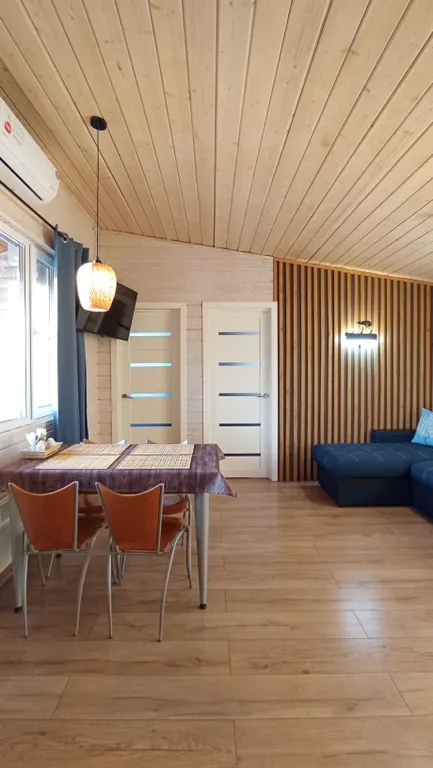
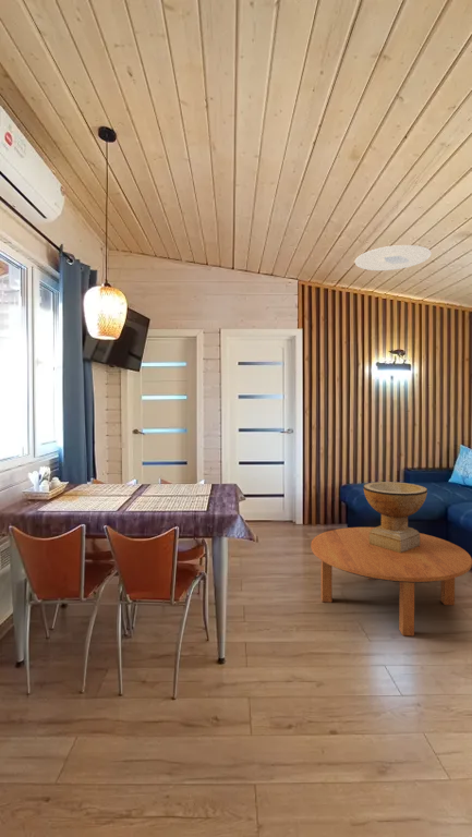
+ ceiling light [354,244,432,271]
+ coffee table [310,526,472,636]
+ decorative bowl [363,481,428,553]
